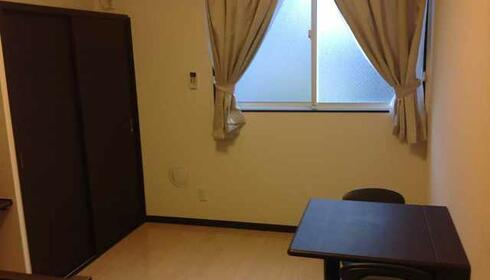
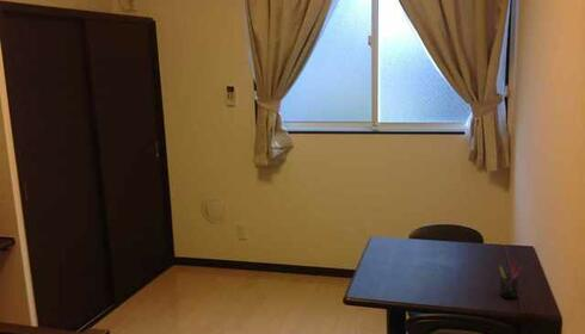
+ pen holder [498,260,524,299]
